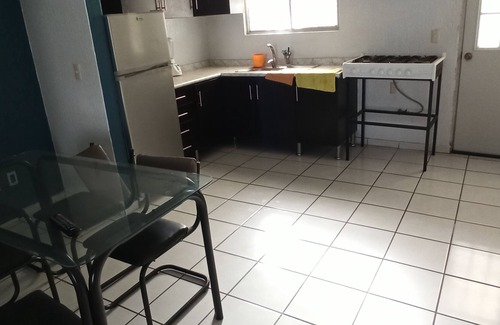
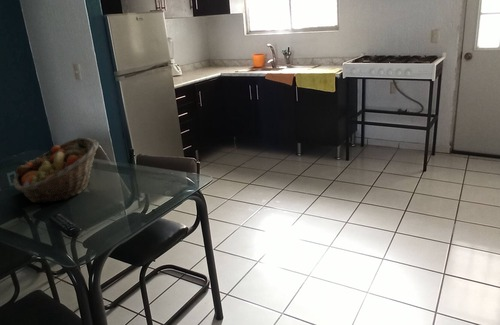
+ fruit basket [12,137,100,204]
